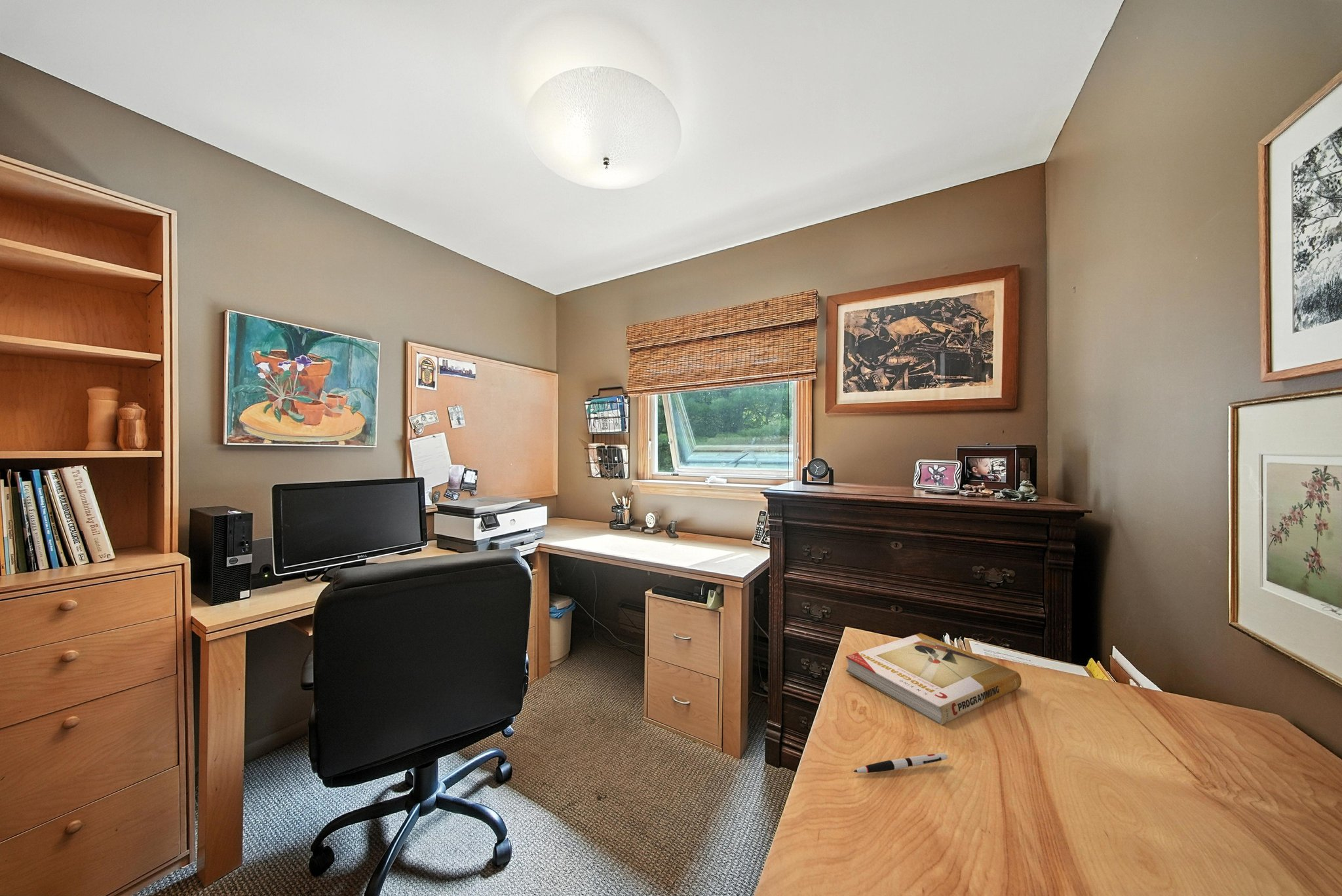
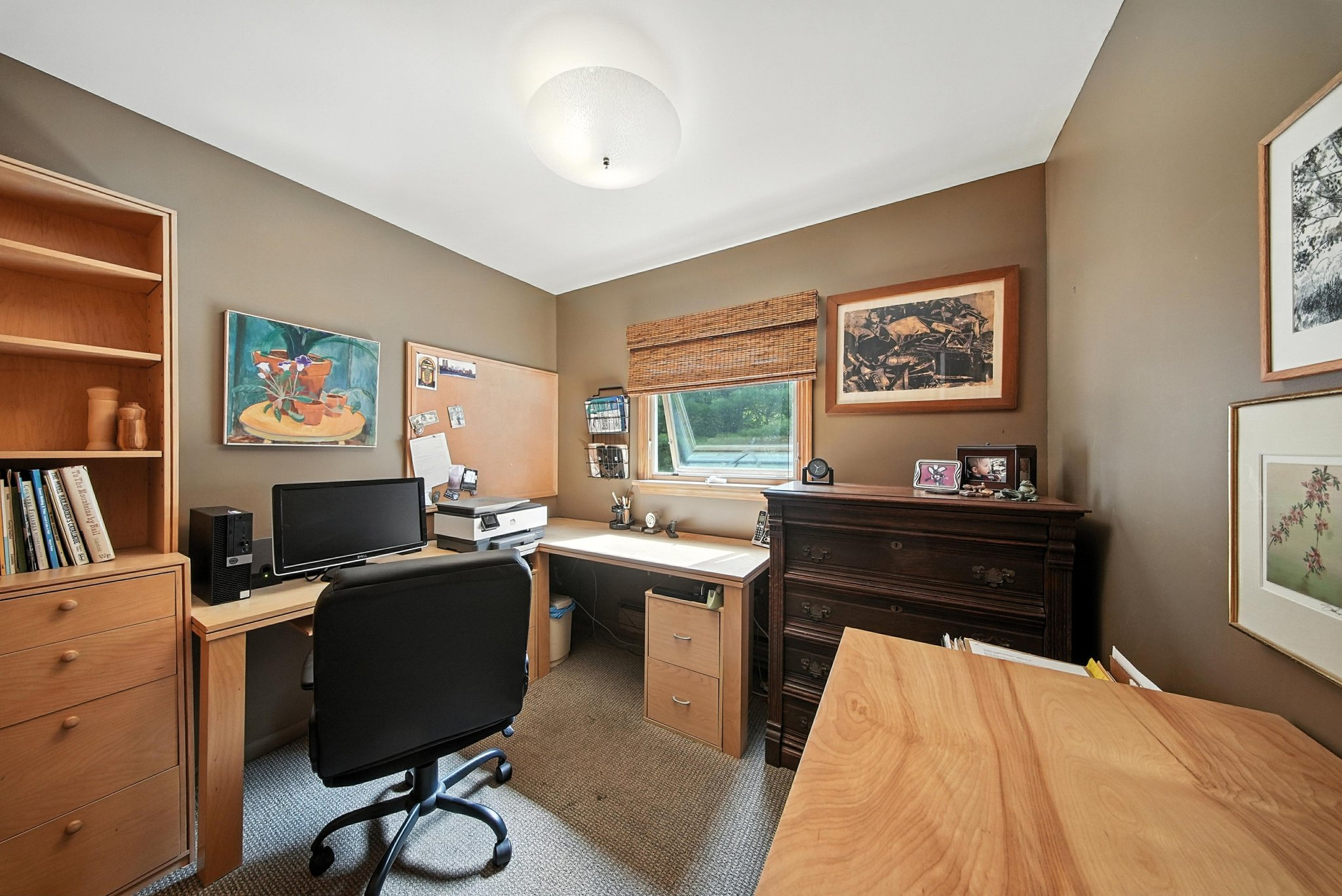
- book [845,633,1022,726]
- pen [853,753,948,774]
